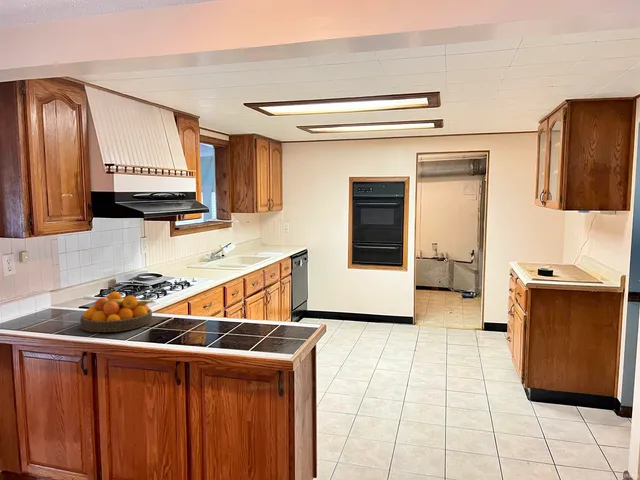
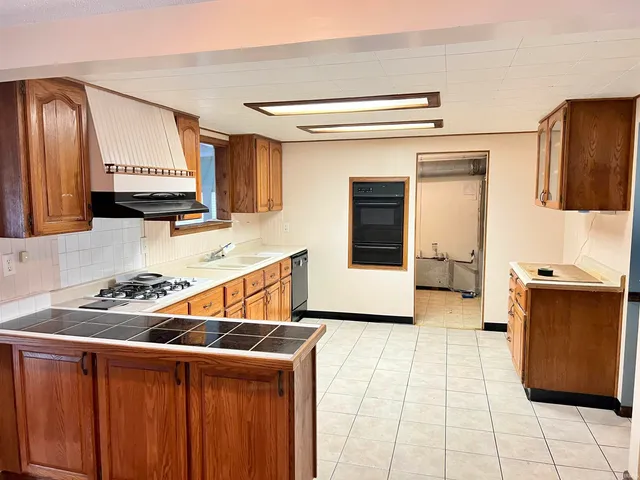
- fruit bowl [79,291,154,333]
